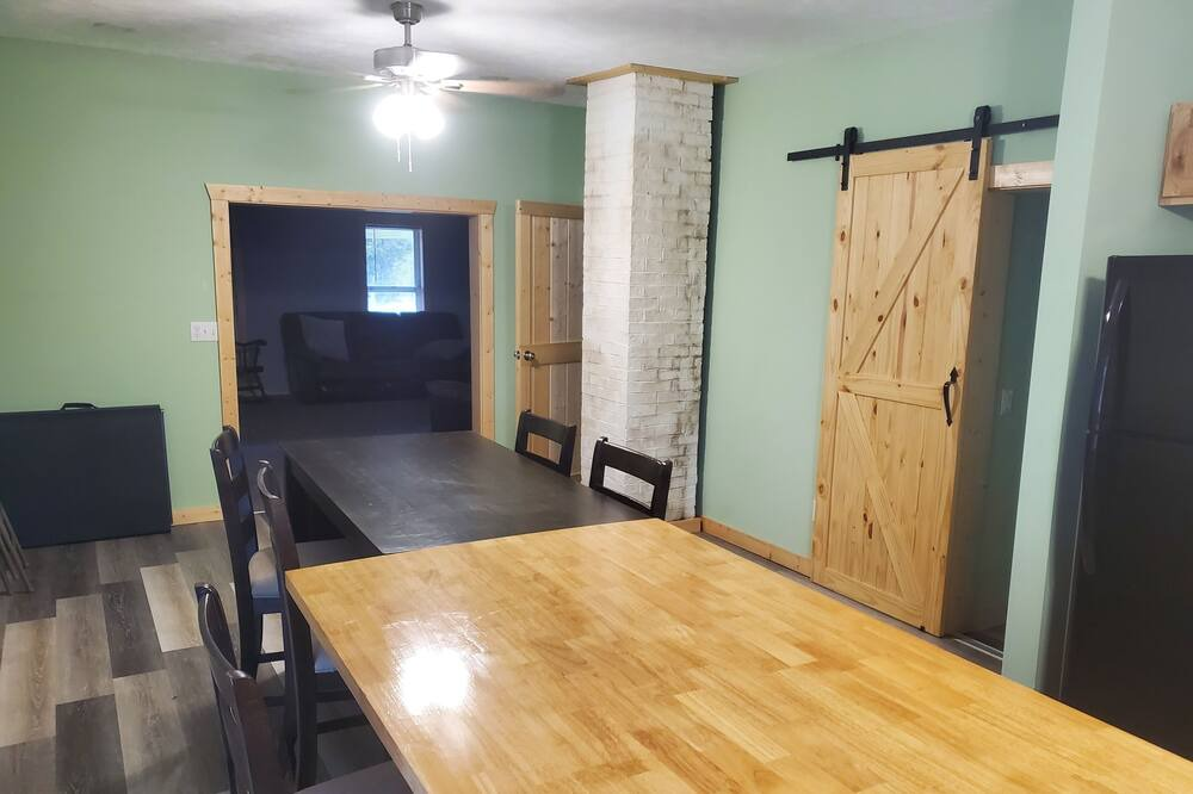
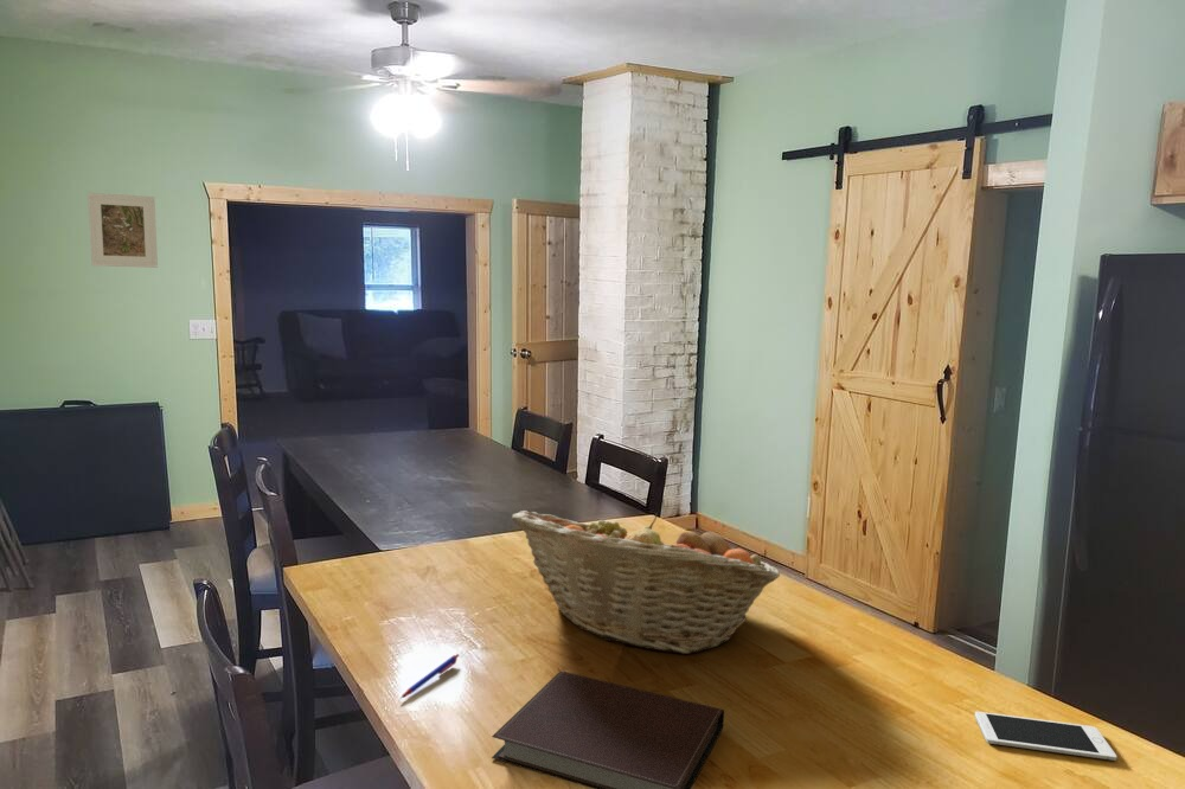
+ fruit basket [511,509,781,655]
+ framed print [87,192,159,269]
+ cell phone [974,711,1117,762]
+ pen [399,653,460,699]
+ notebook [491,671,725,789]
